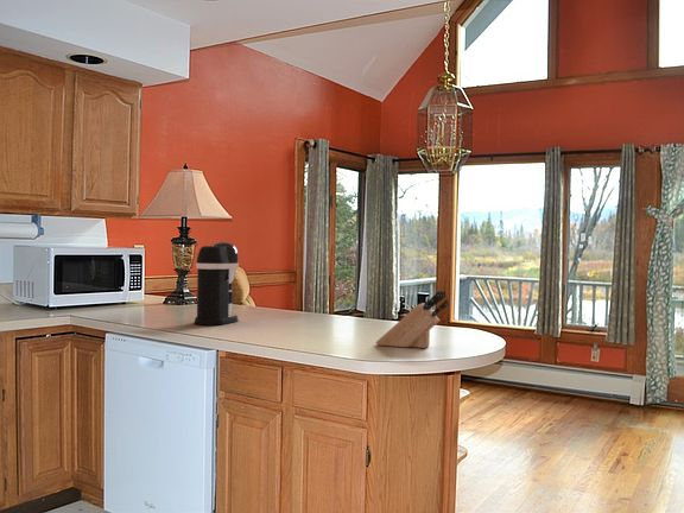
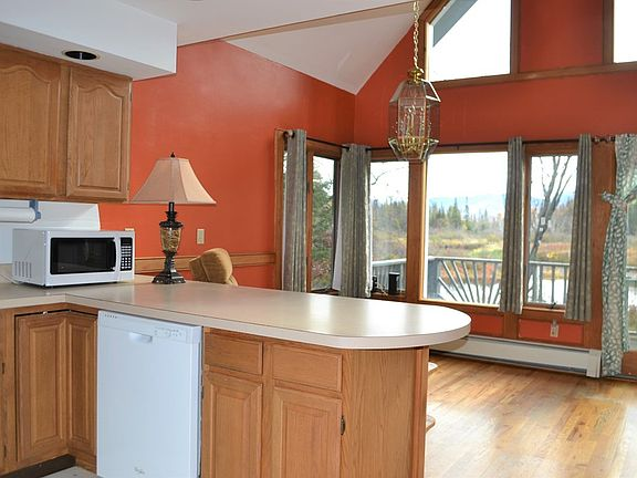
- knife block [374,290,450,349]
- coffee maker [194,241,240,327]
